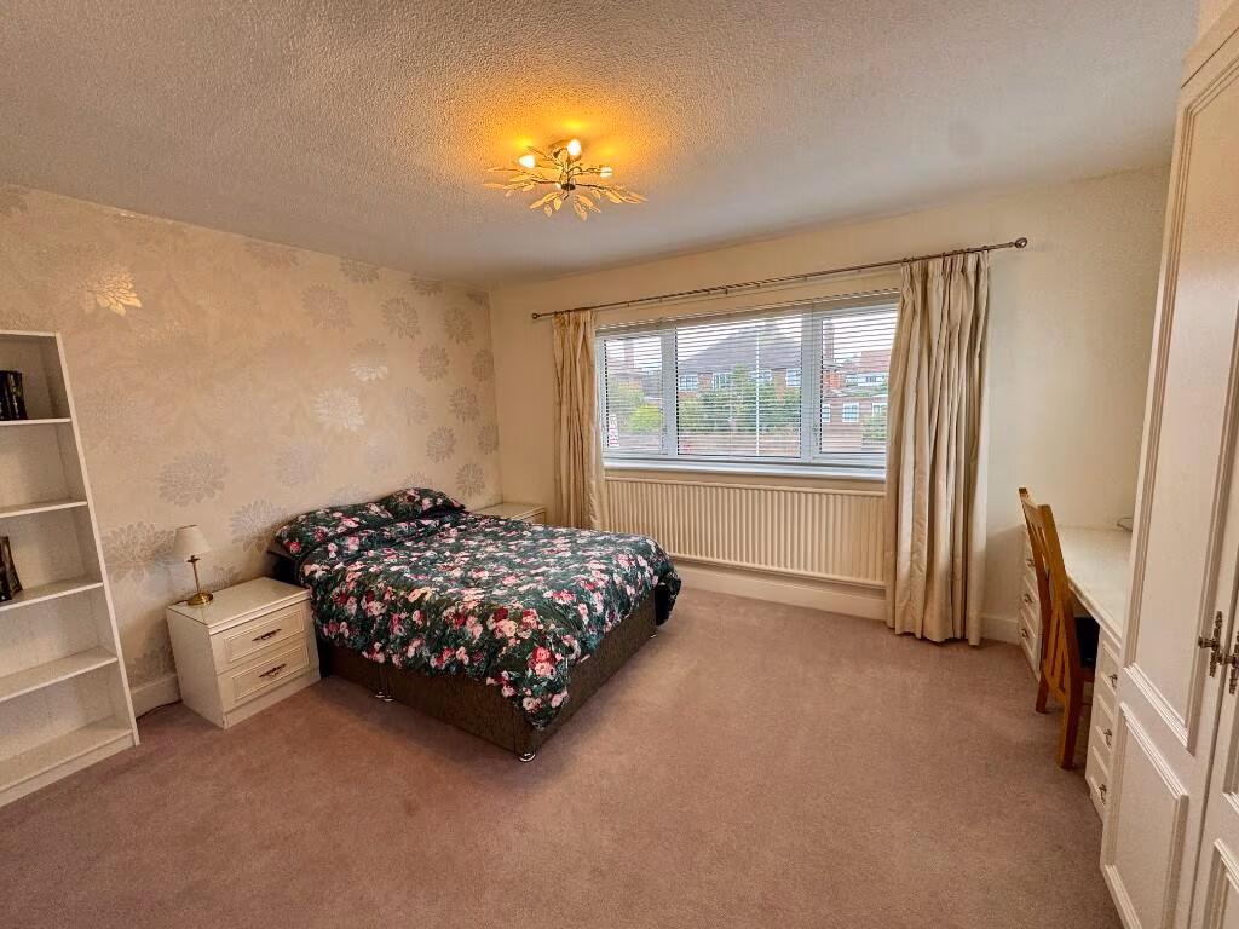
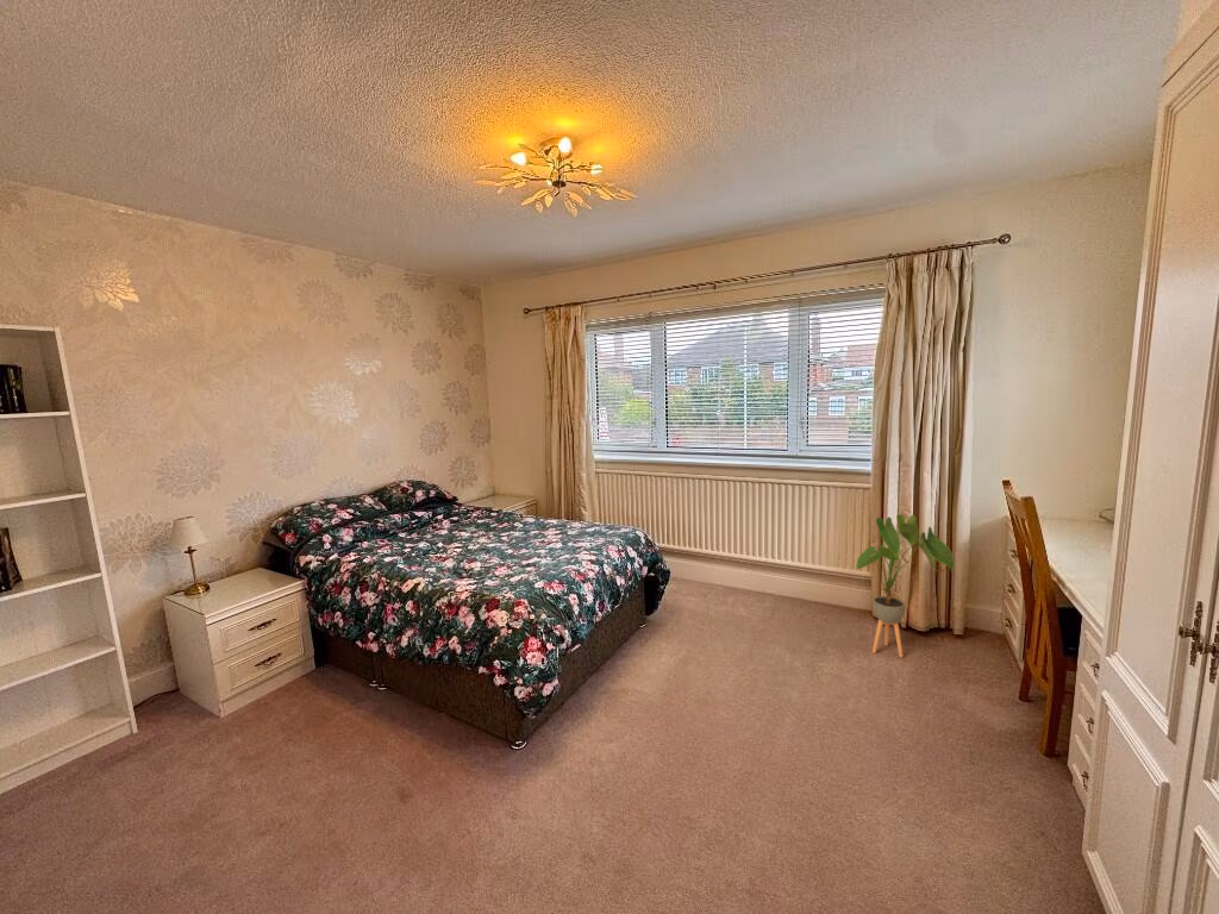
+ house plant [854,513,955,658]
